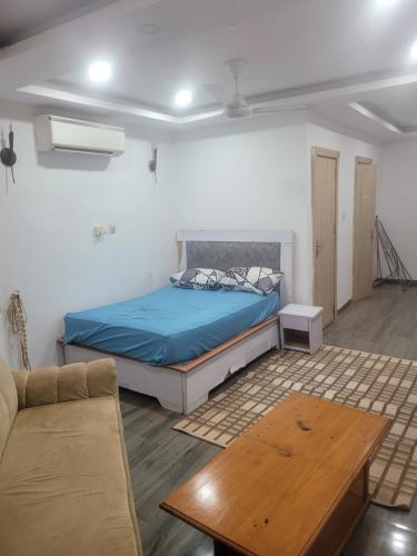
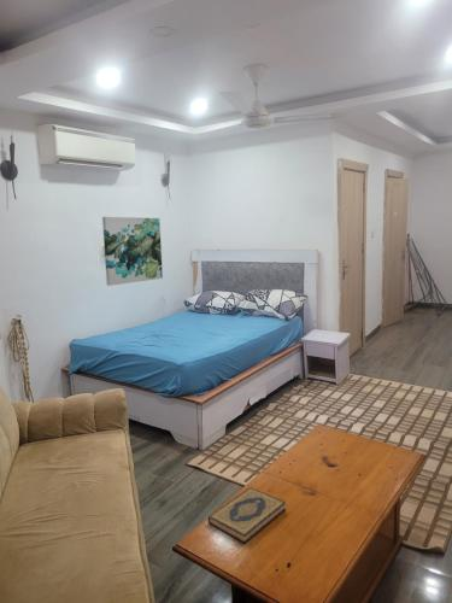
+ wall art [101,216,164,287]
+ hardback book [207,486,287,545]
